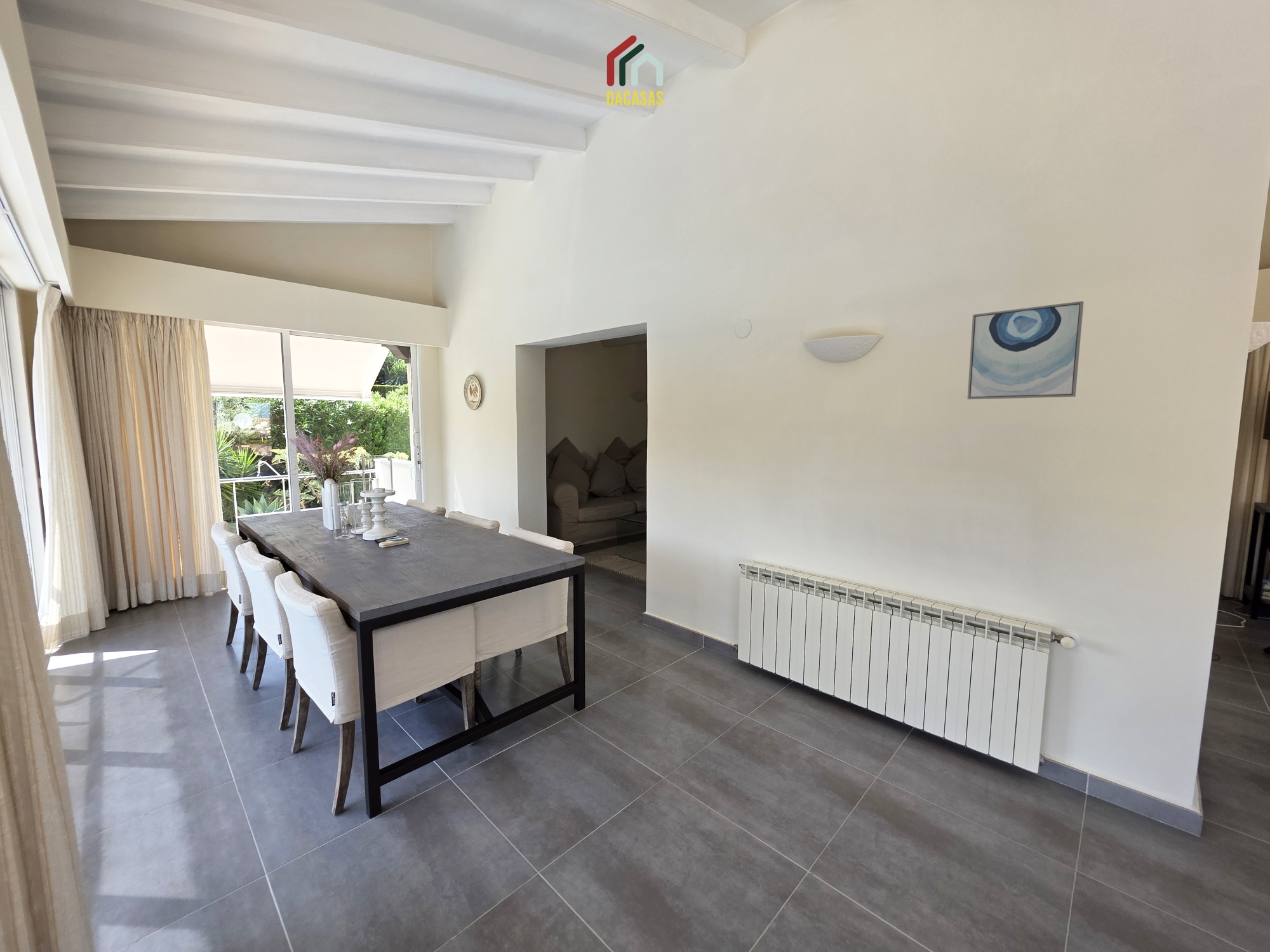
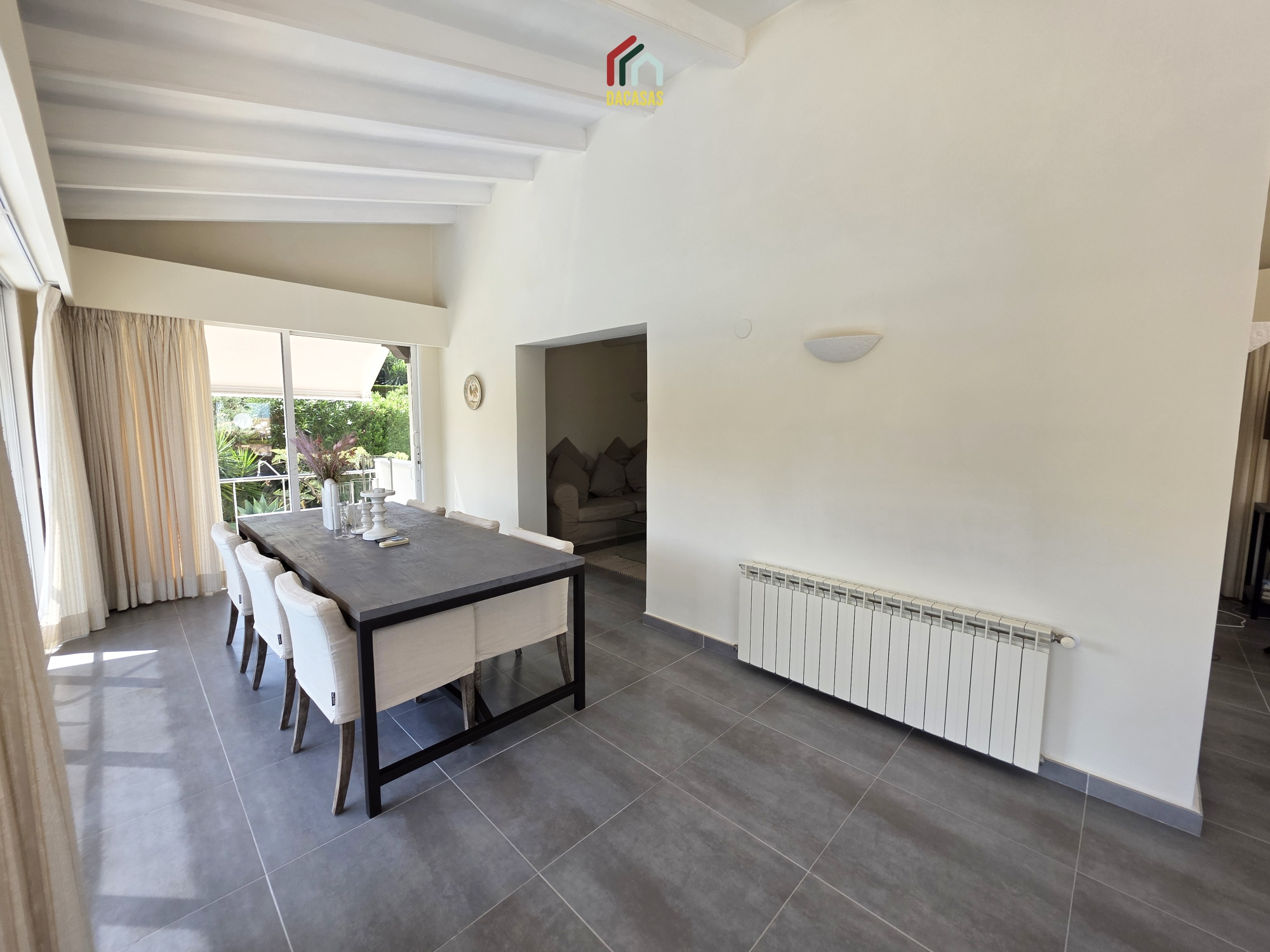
- wall art [966,300,1085,400]
